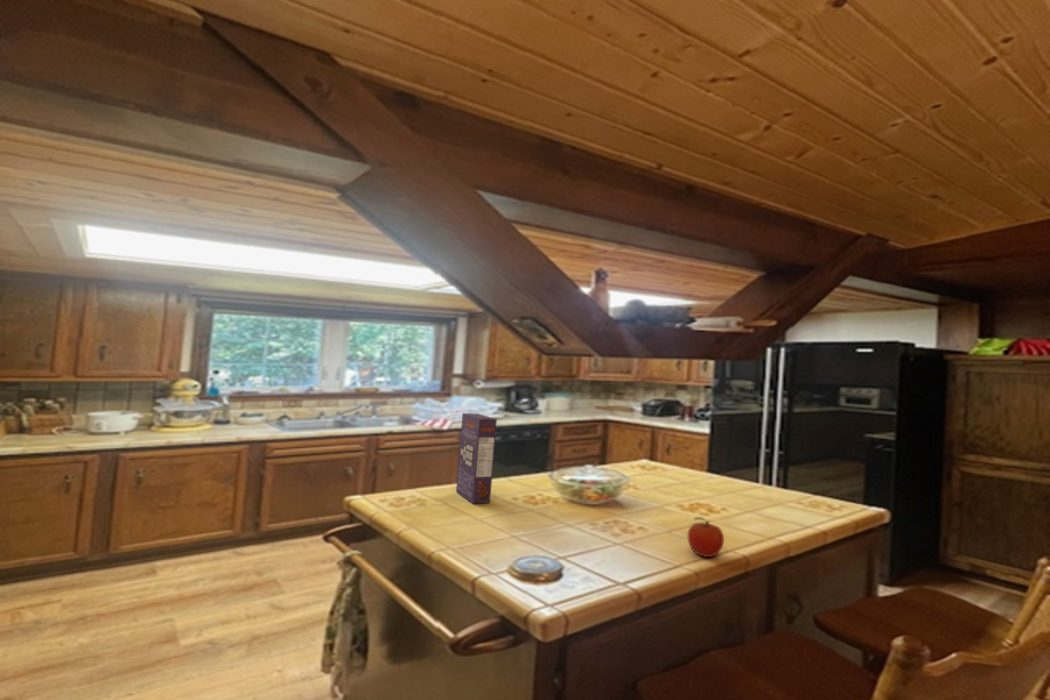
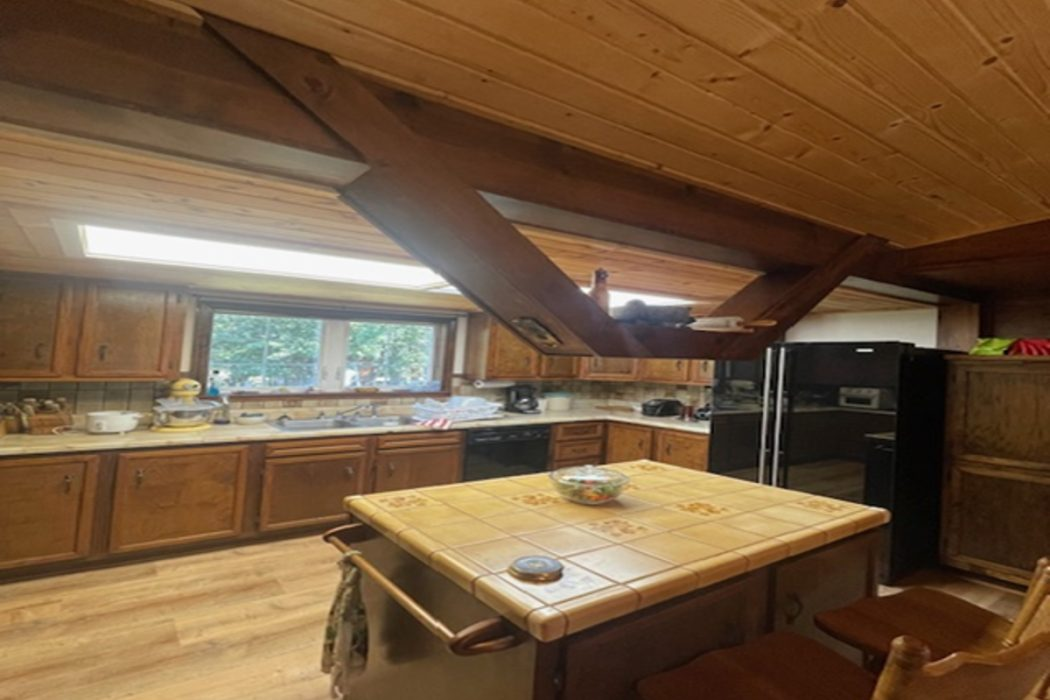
- fruit [686,516,725,558]
- cereal box [455,412,498,505]
